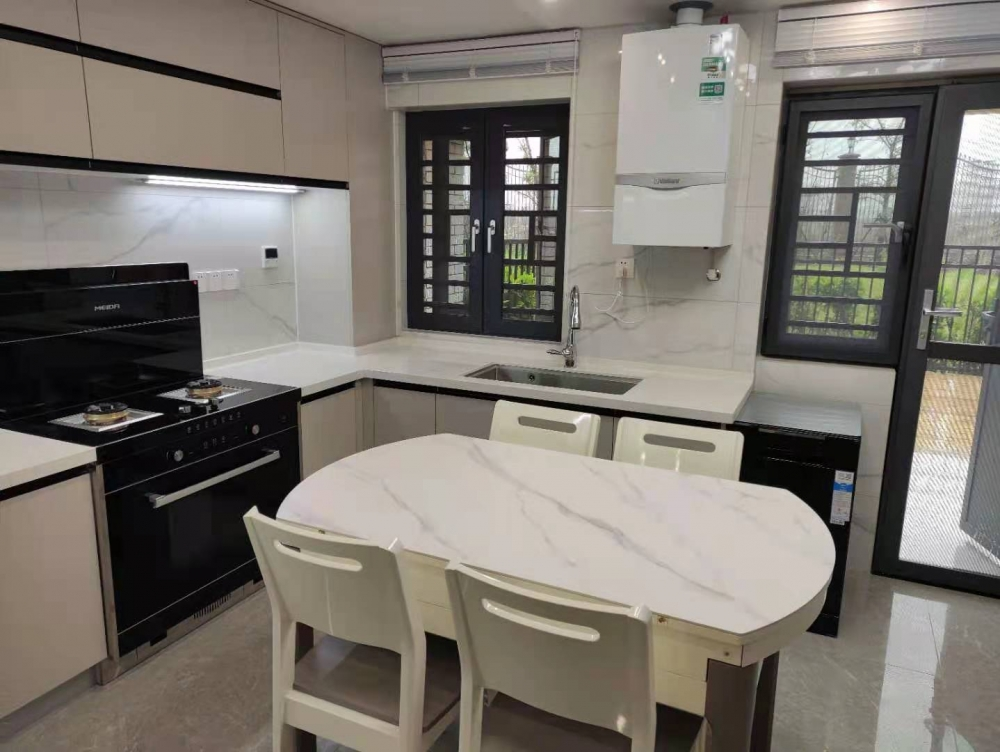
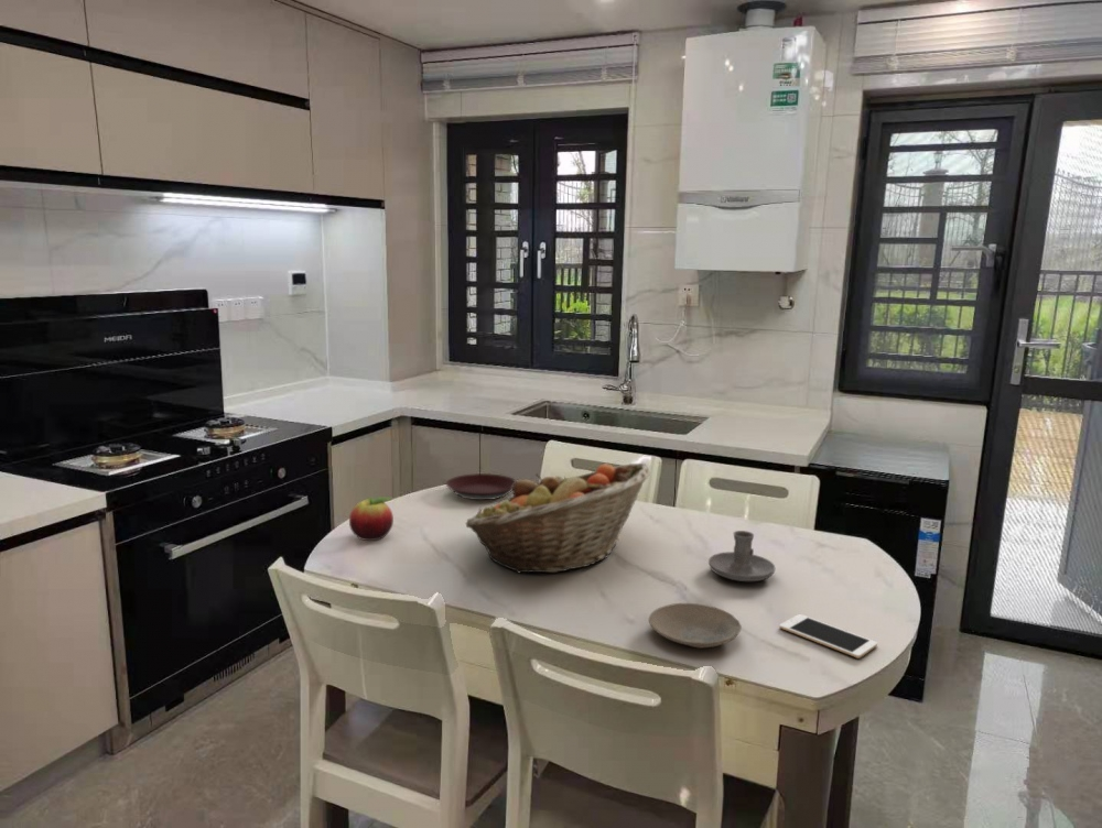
+ plate [648,602,743,649]
+ fruit [348,497,395,542]
+ candle holder [707,530,776,582]
+ fruit basket [464,462,651,574]
+ cell phone [778,613,878,660]
+ plate [445,472,518,501]
